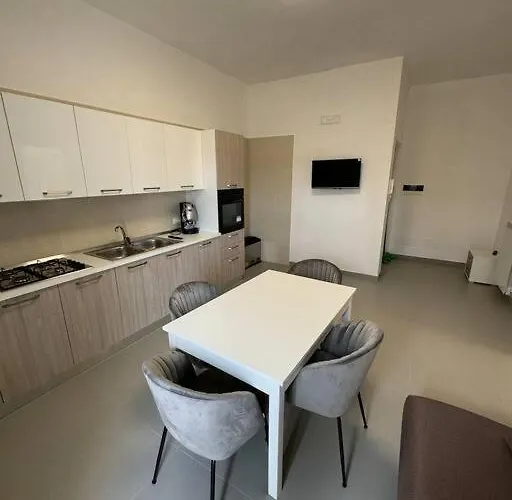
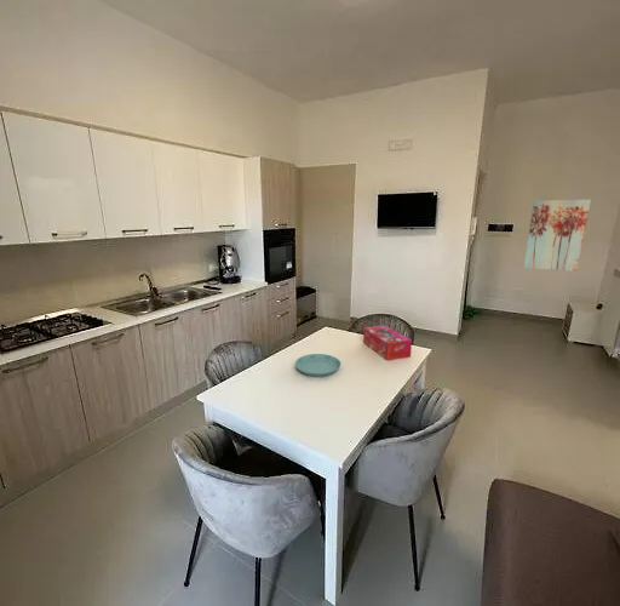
+ saucer [294,353,341,378]
+ tissue box [362,325,413,361]
+ wall art [523,198,592,273]
